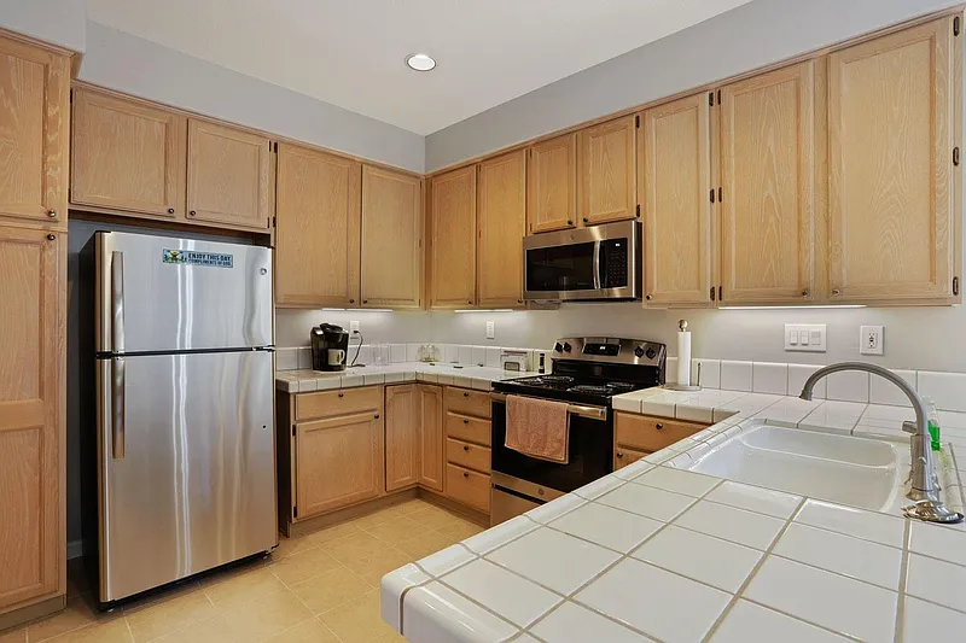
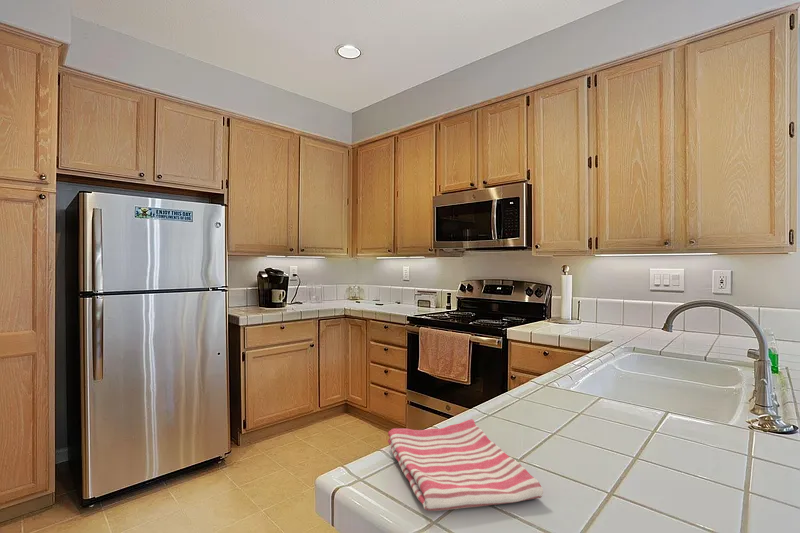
+ dish towel [387,418,544,512]
